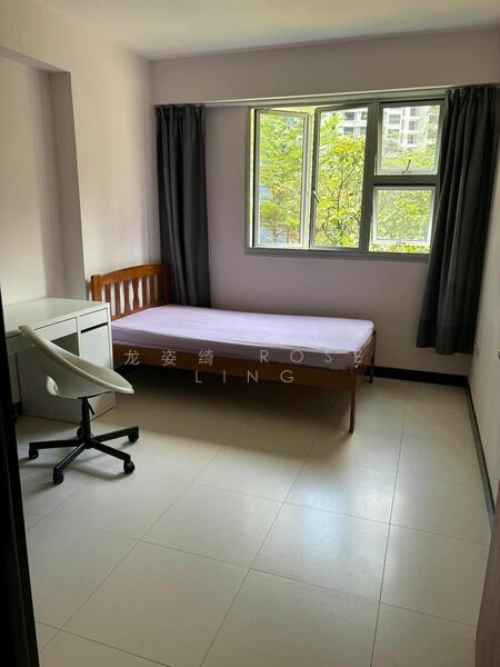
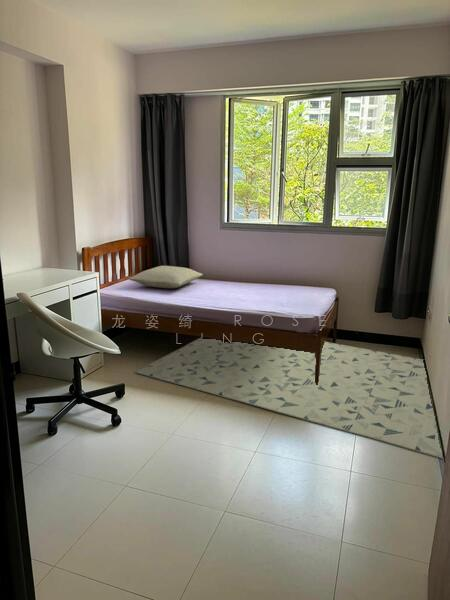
+ rug [134,337,444,460]
+ pillow [128,265,204,289]
